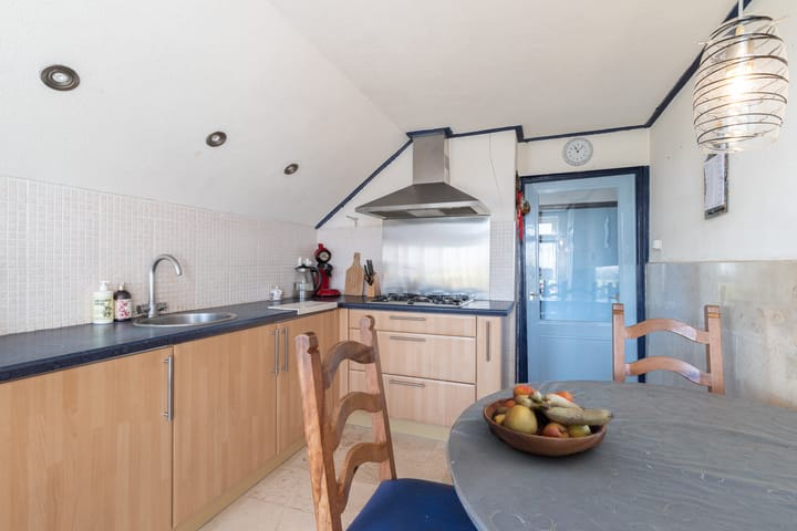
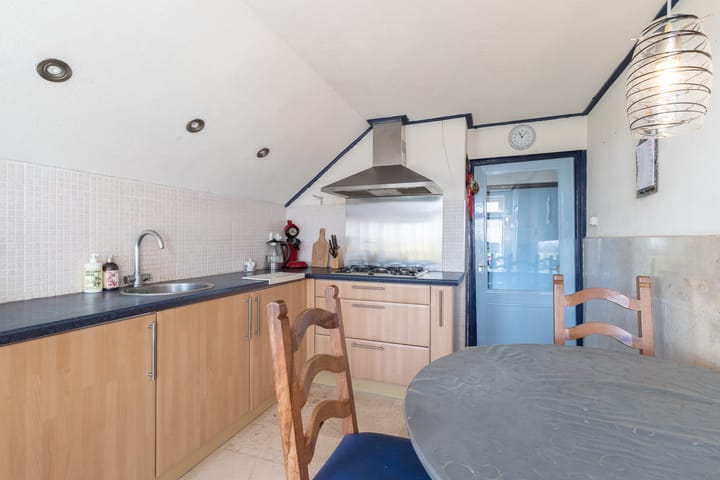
- fruit bowl [482,384,615,458]
